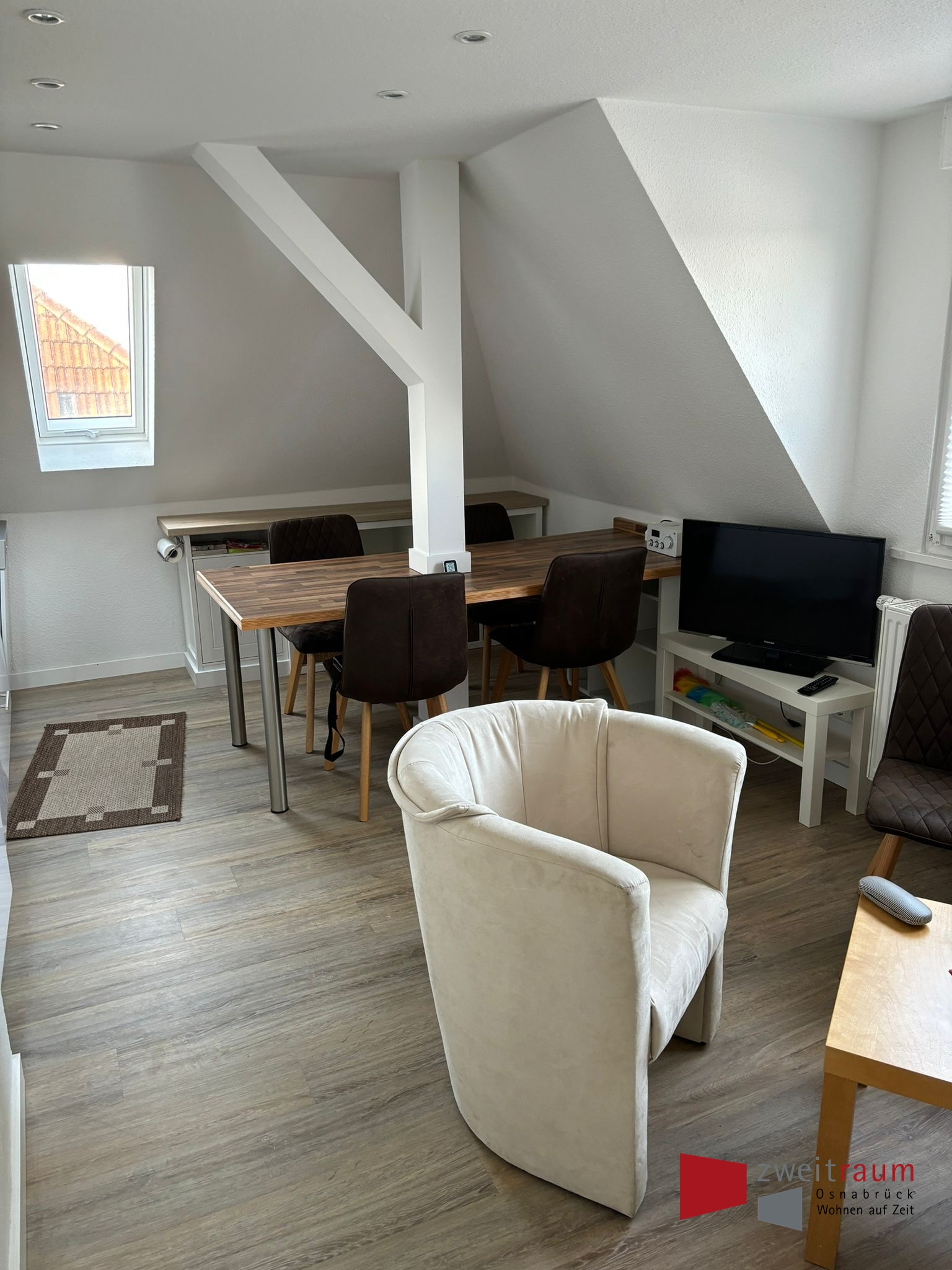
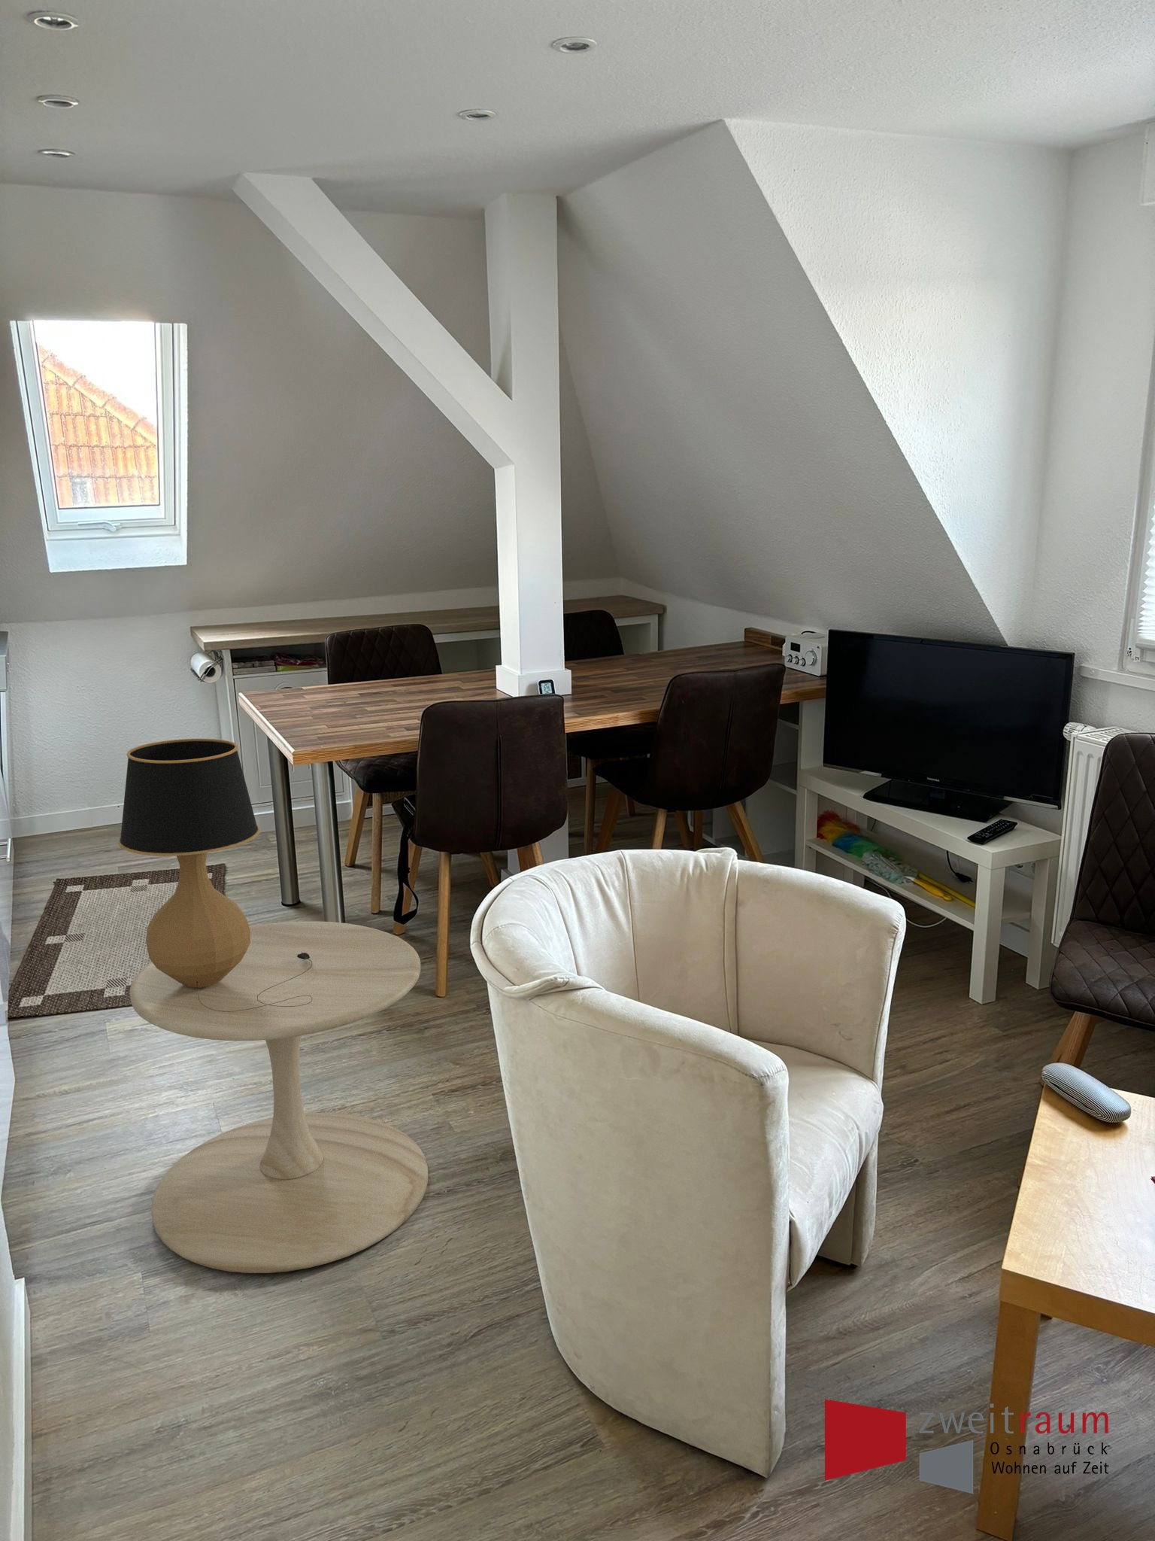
+ side table [129,920,428,1274]
+ table lamp [118,738,312,1012]
